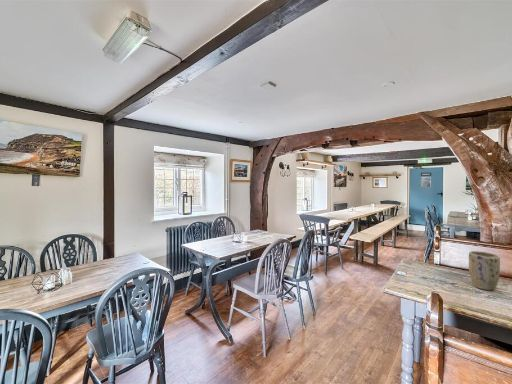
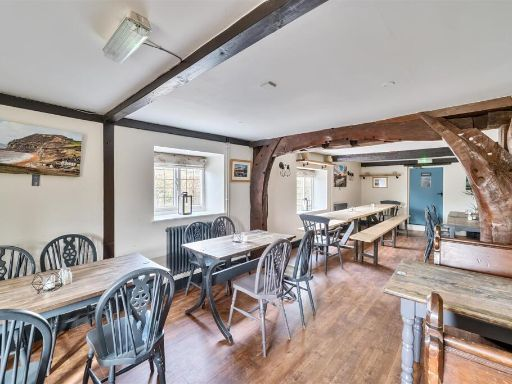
- plant pot [468,250,501,291]
